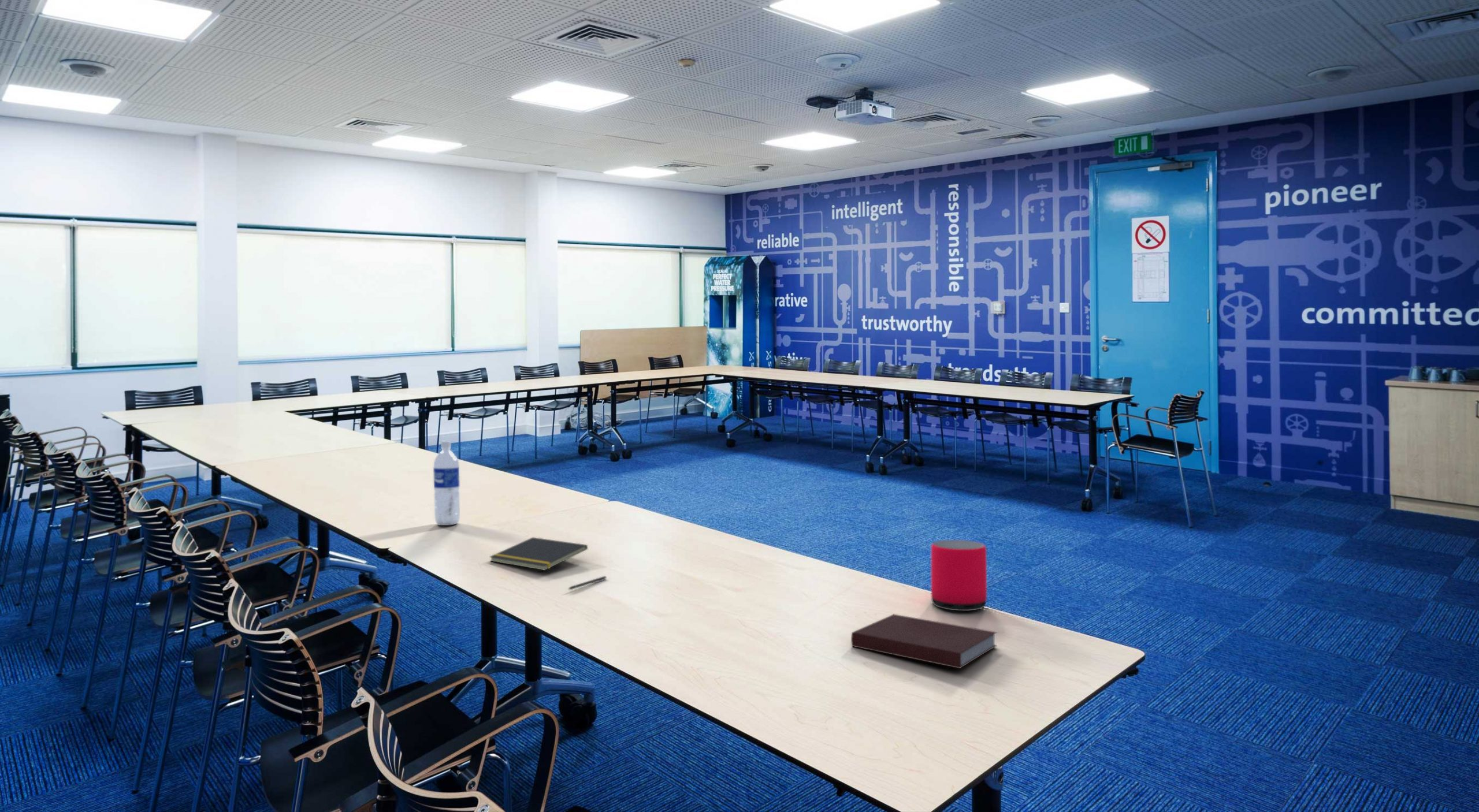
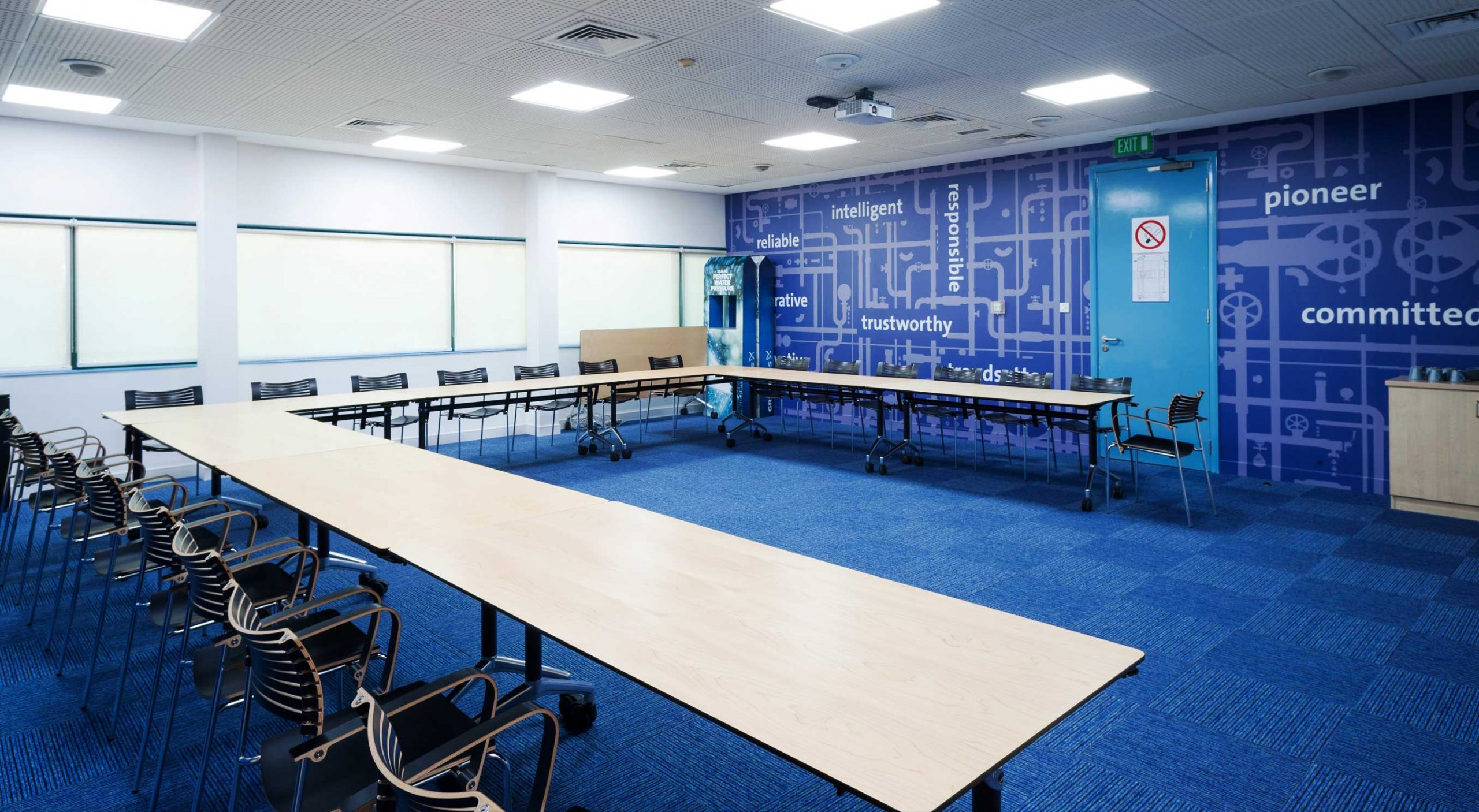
- notebook [850,614,998,669]
- notepad [489,537,588,571]
- water bottle [433,440,460,526]
- speaker [931,539,987,612]
- pen [567,575,607,590]
